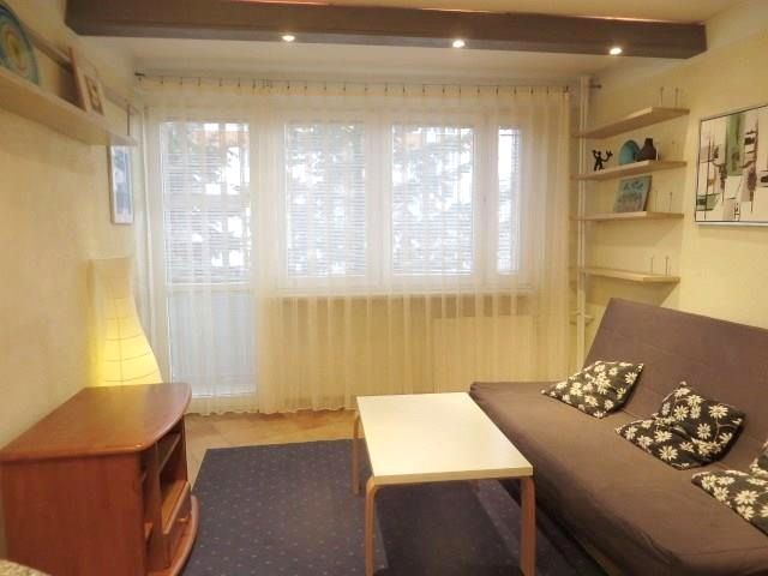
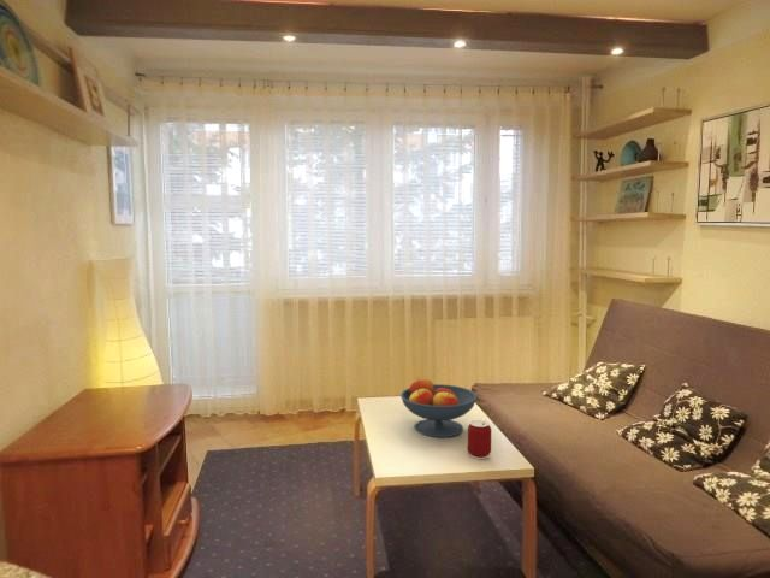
+ fruit bowl [399,377,479,438]
+ can [467,419,492,460]
